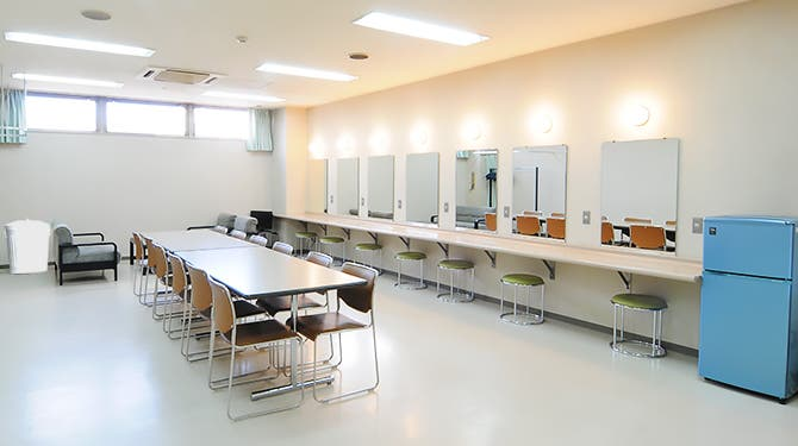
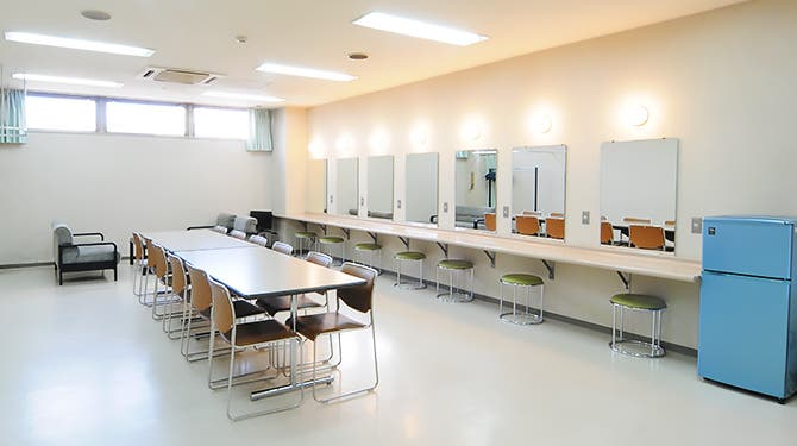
- trash can [4,218,51,275]
